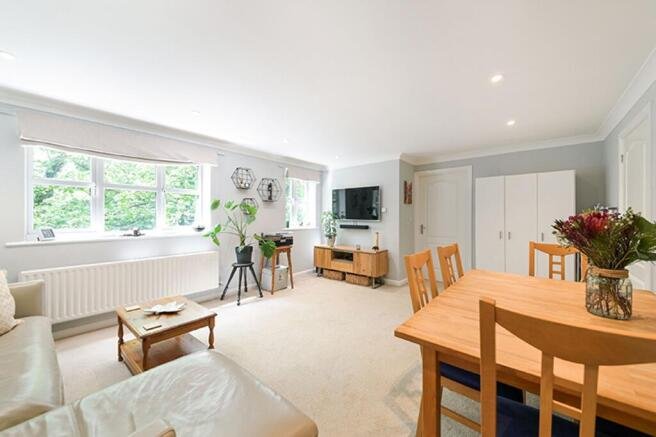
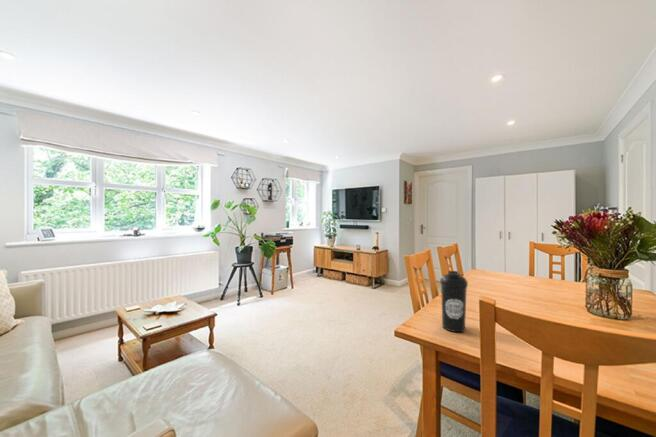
+ water bottle [439,270,469,333]
